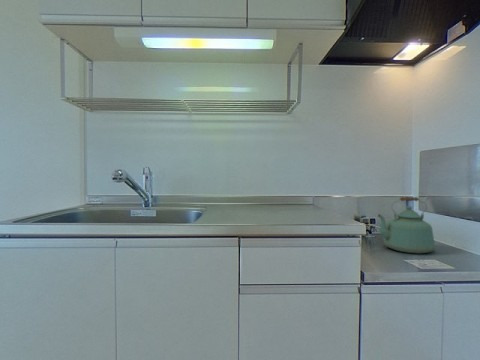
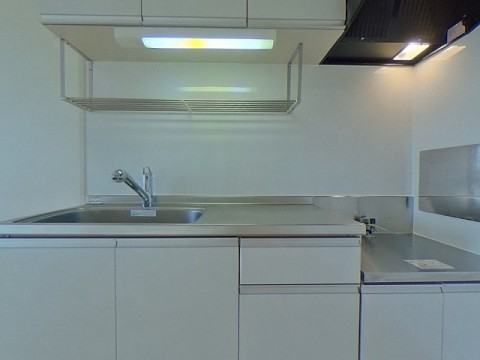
- kettle [377,196,436,254]
